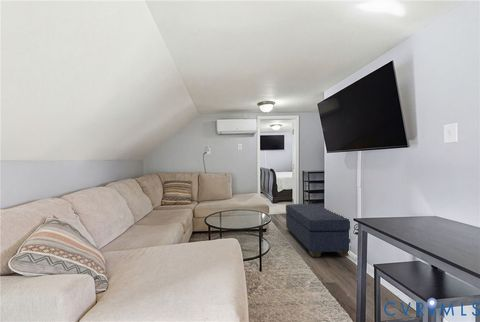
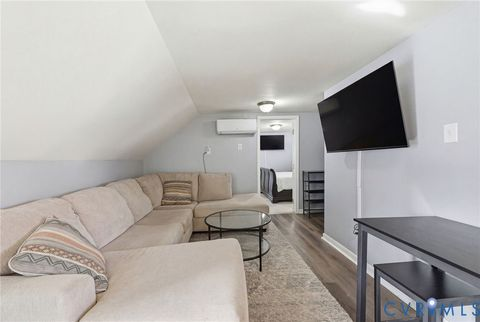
- ottoman [285,203,351,258]
